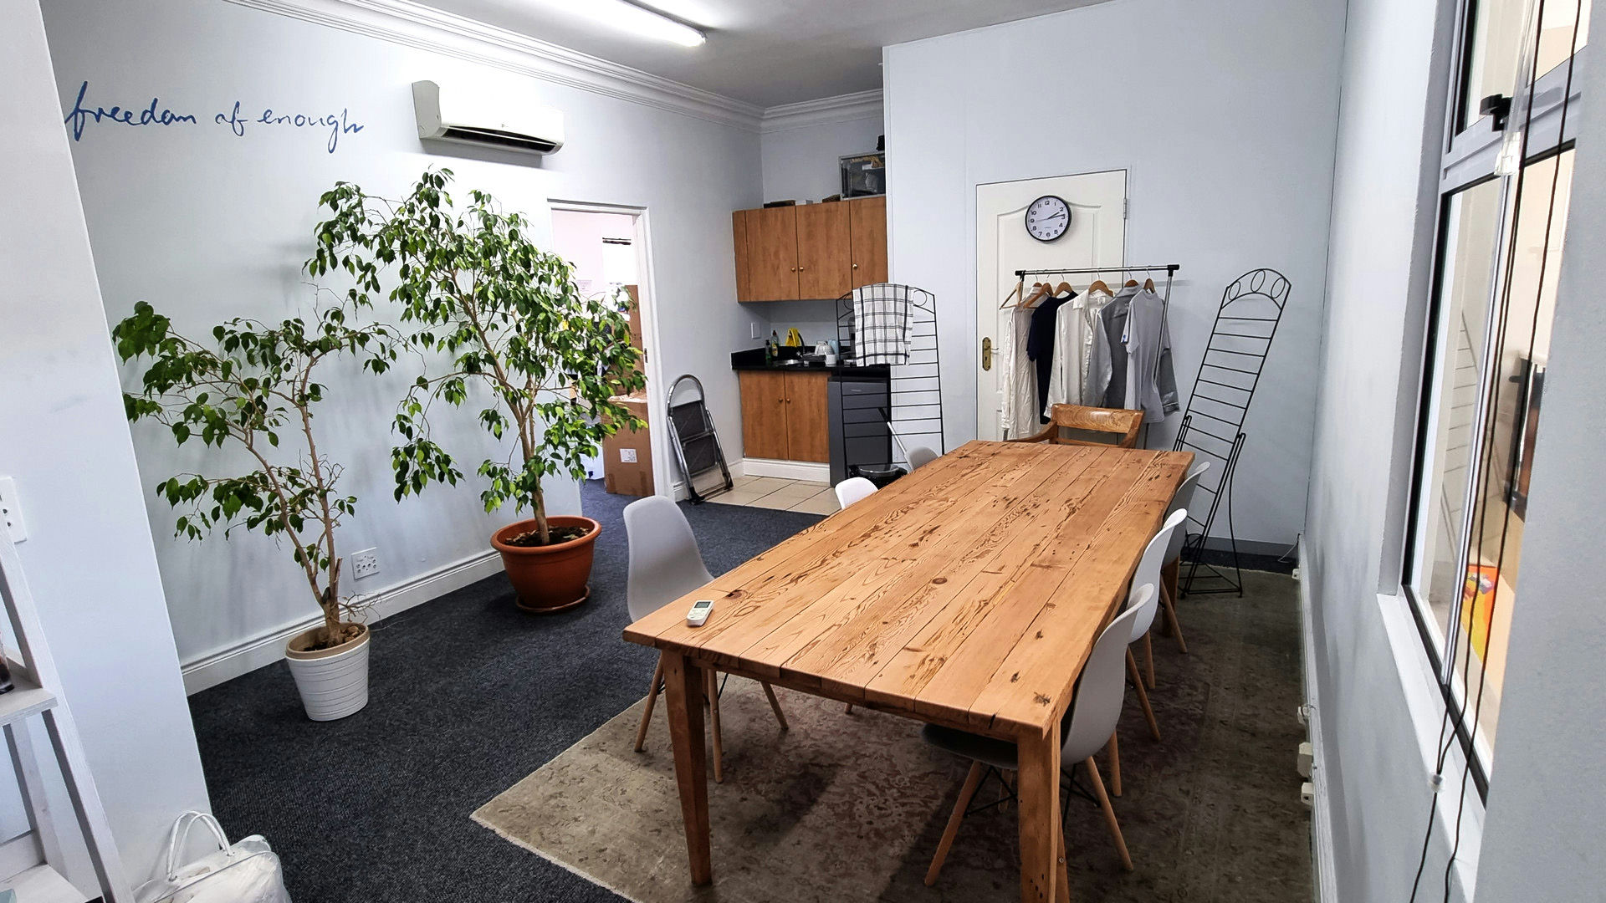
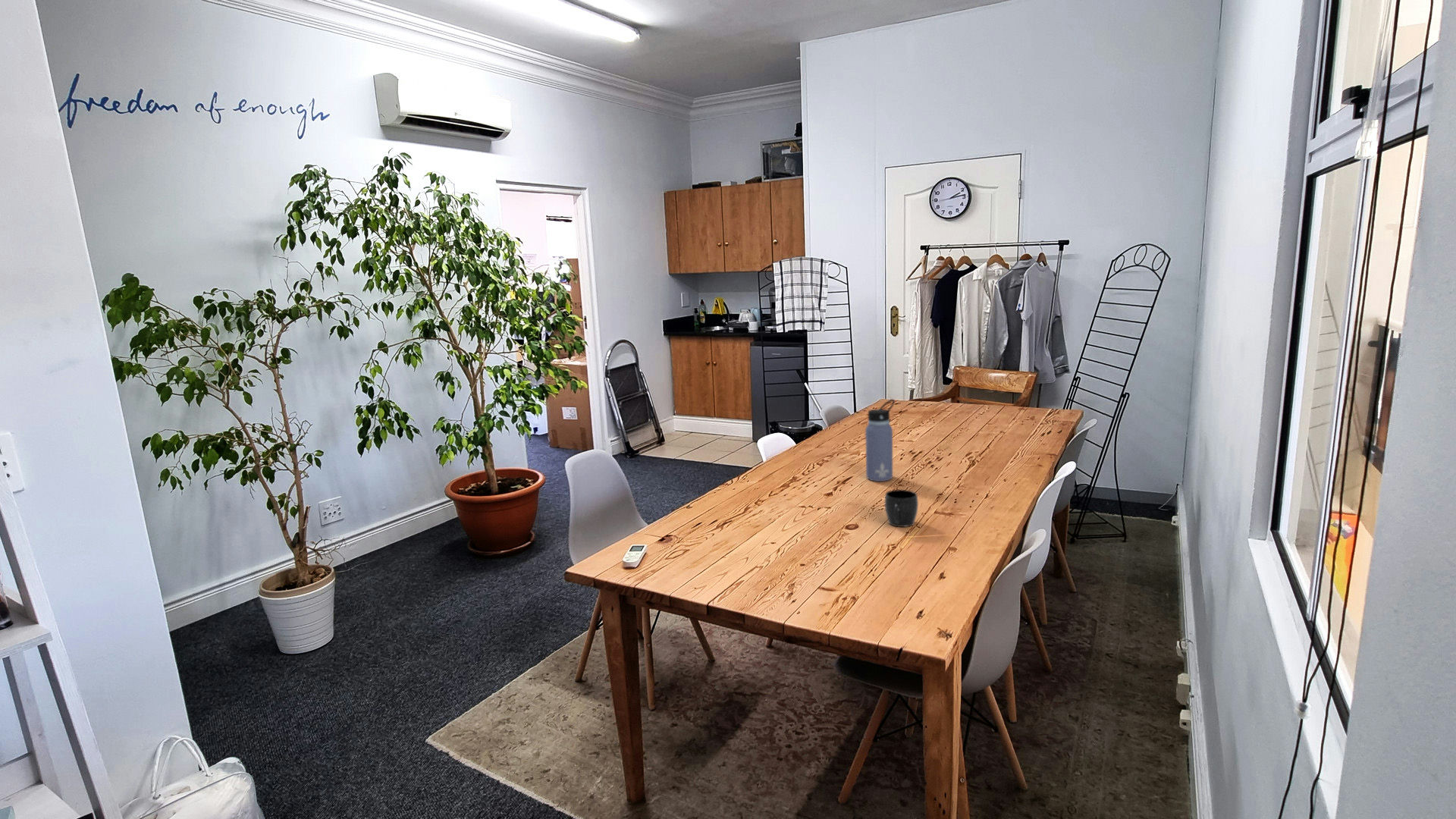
+ water bottle [864,398,896,482]
+ mug [884,489,919,528]
